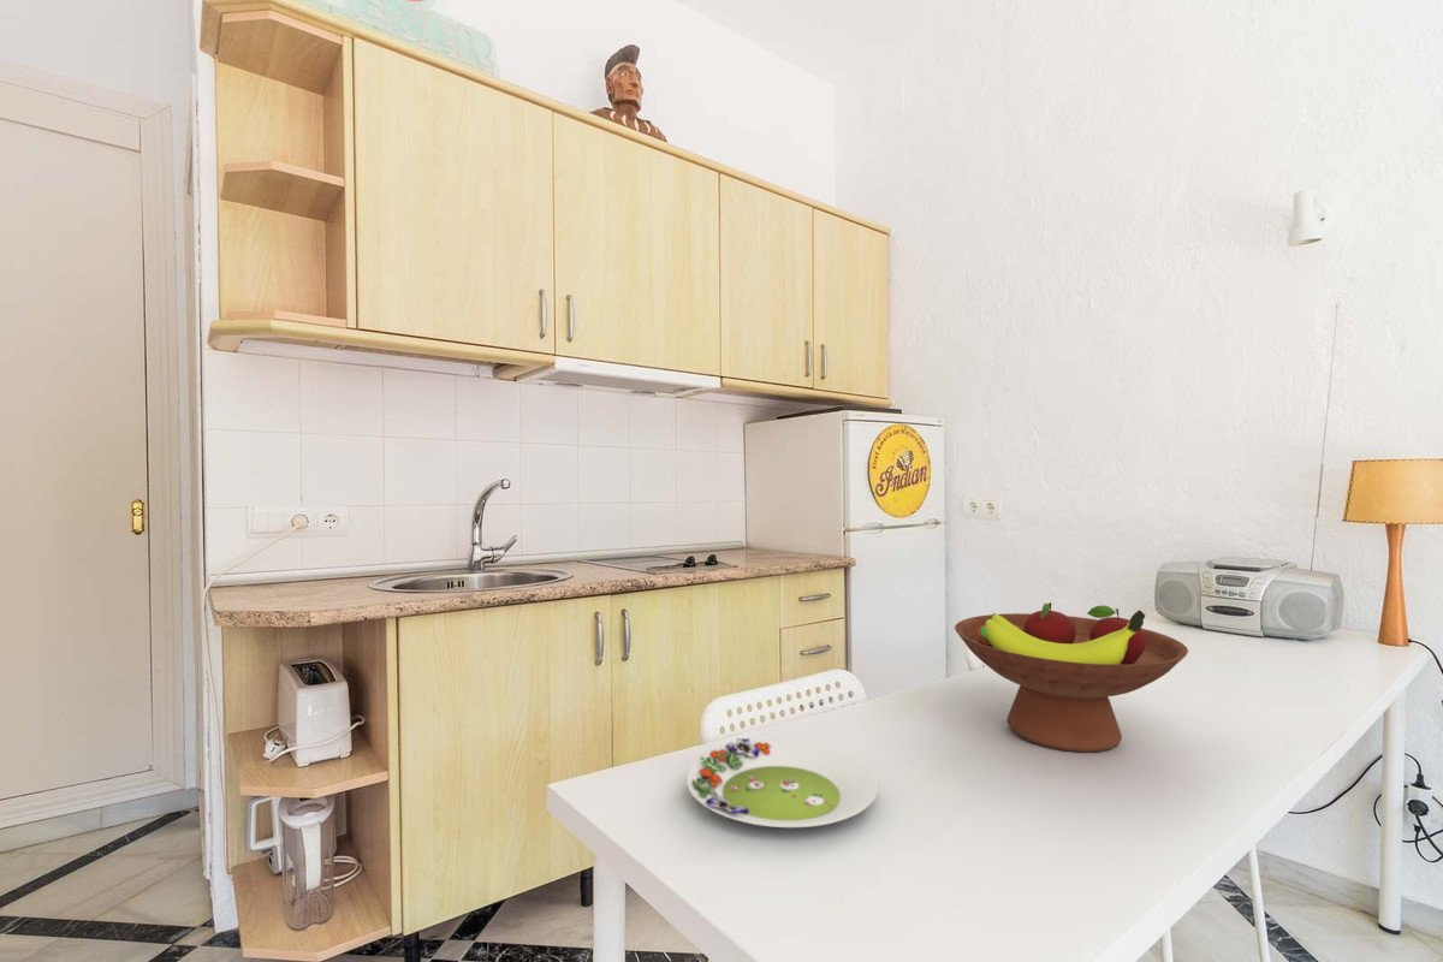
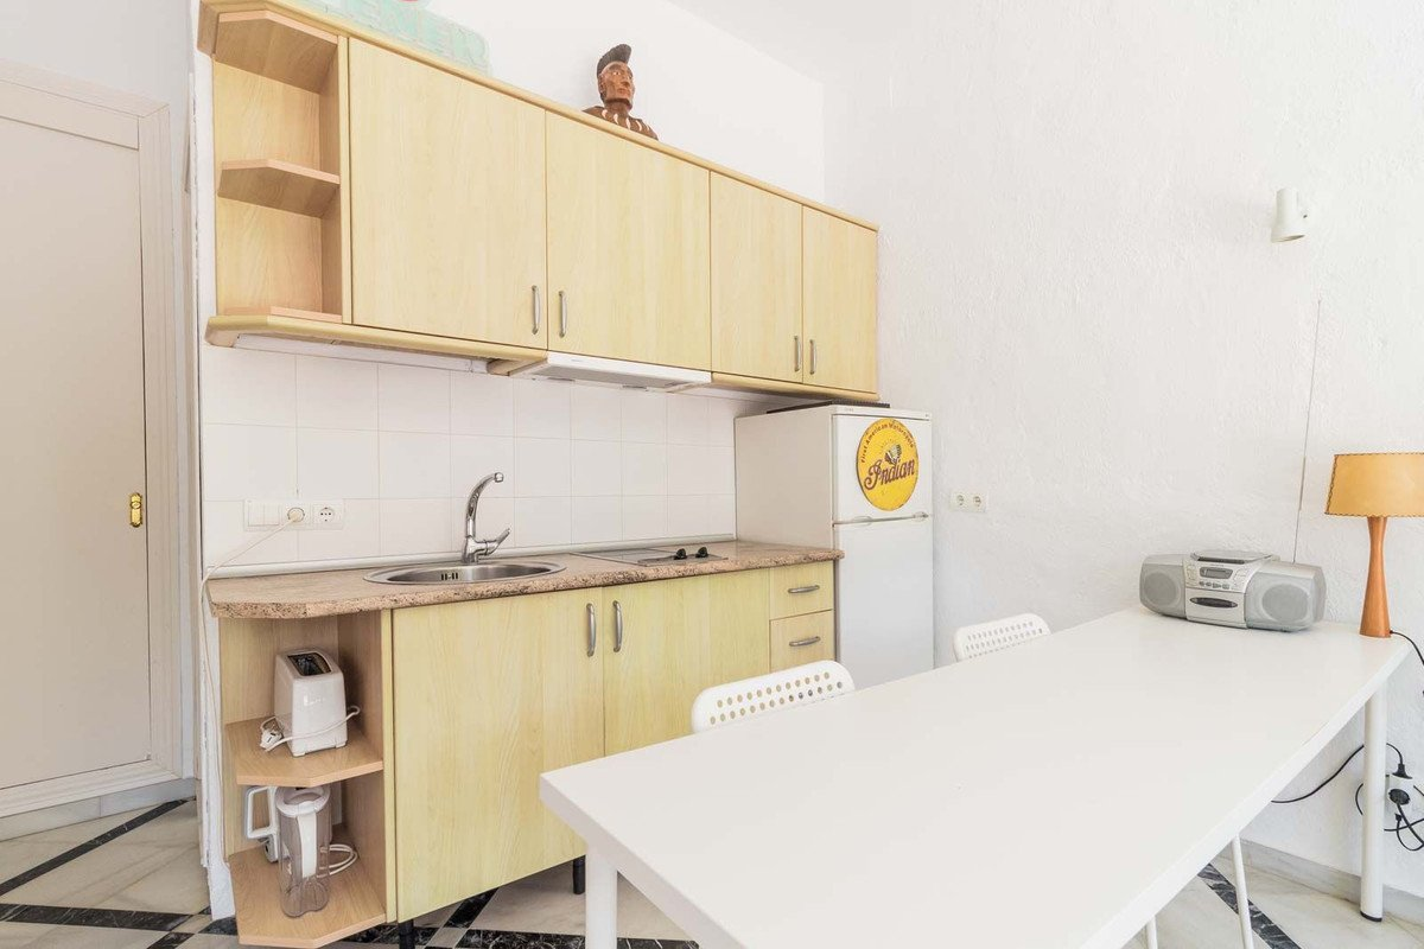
- salad plate [685,737,879,829]
- fruit bowl [954,601,1189,754]
